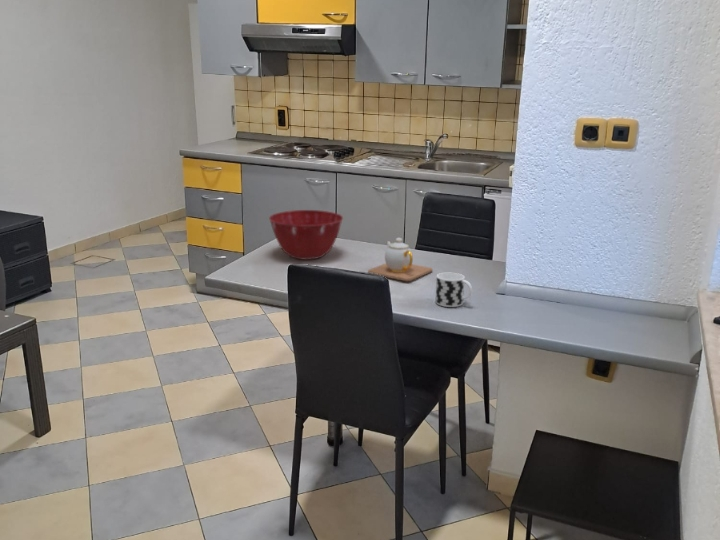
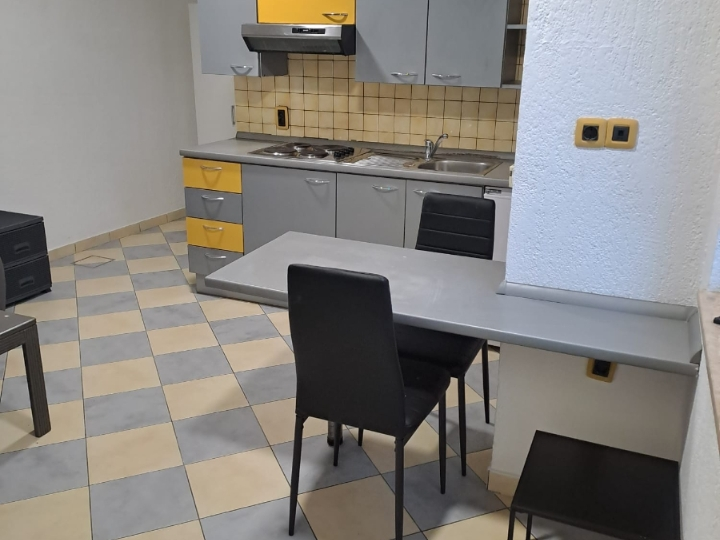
- teapot [367,237,434,282]
- cup [434,272,473,308]
- mixing bowl [268,209,344,261]
